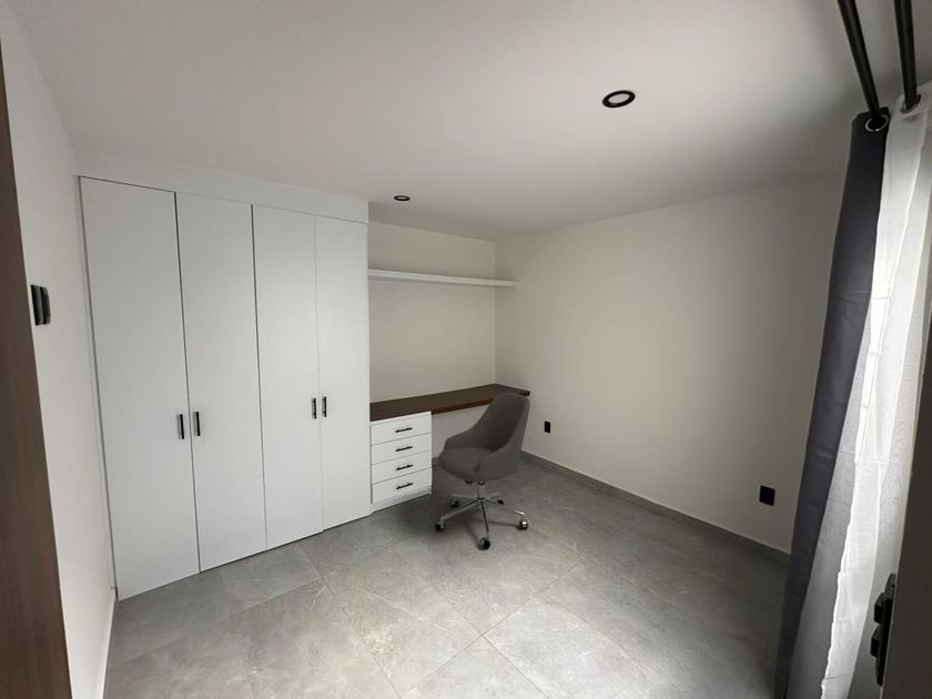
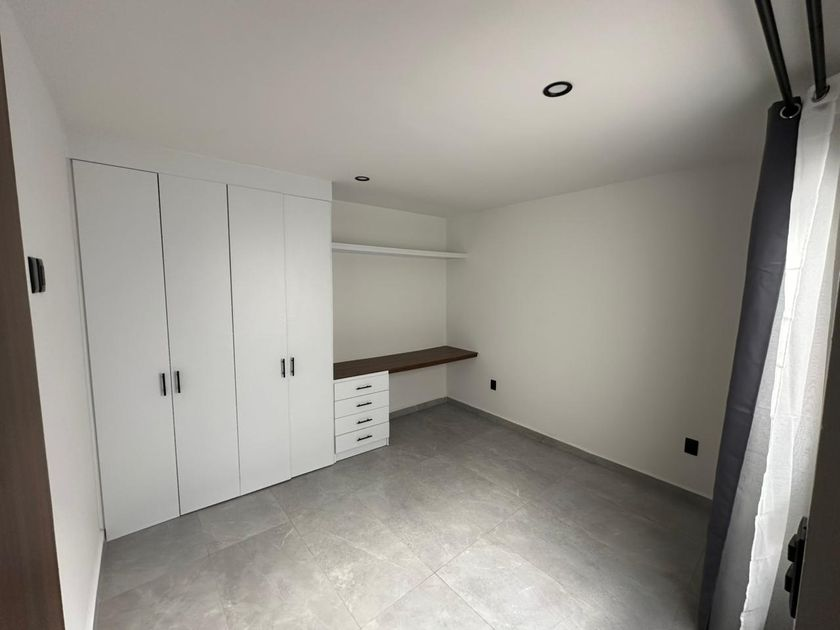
- chair [434,392,531,550]
